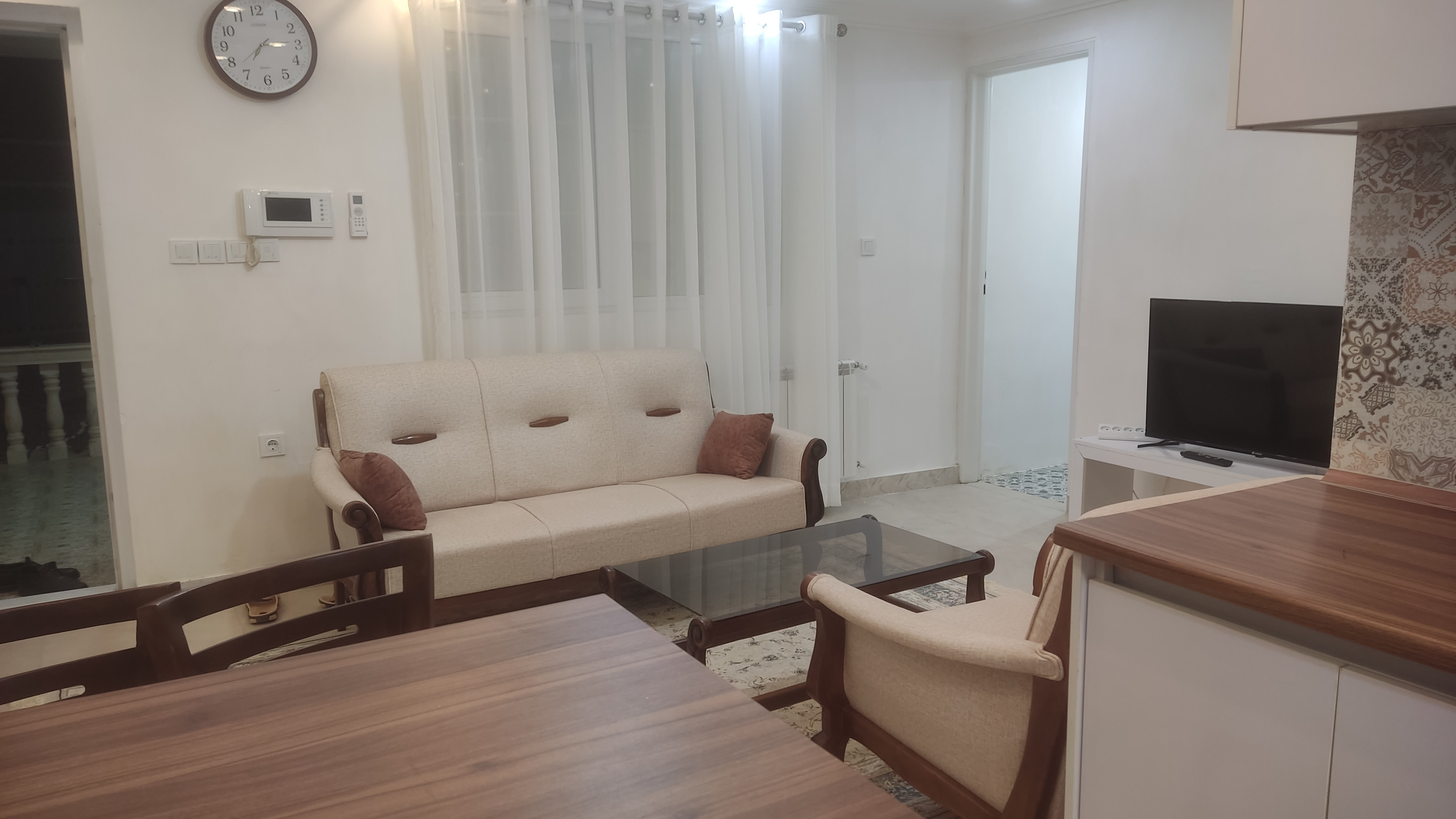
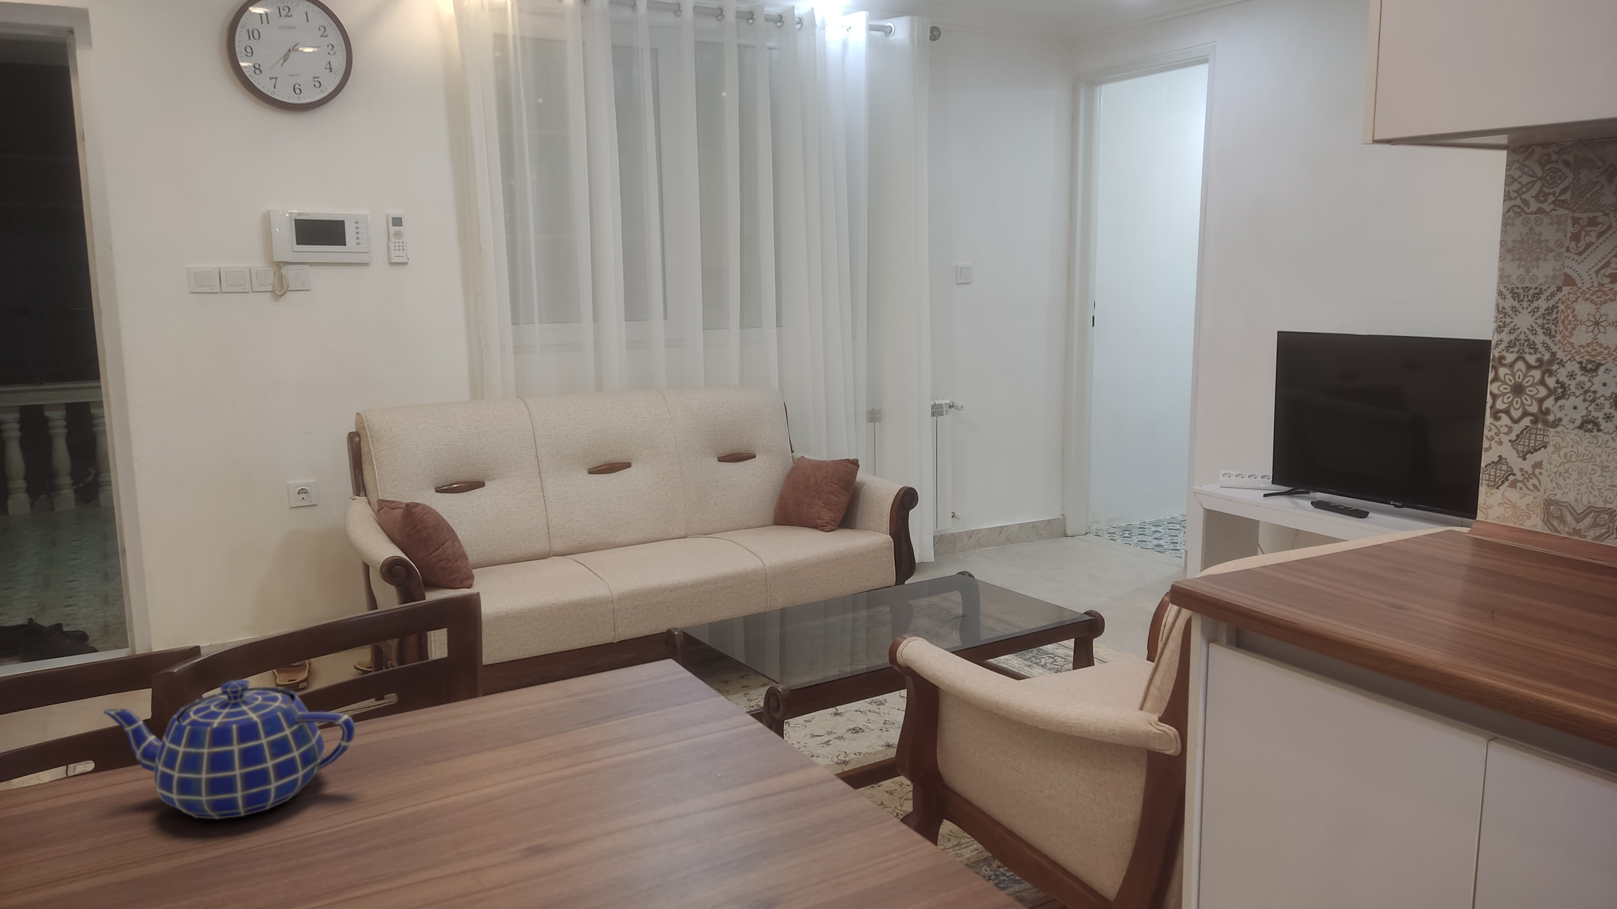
+ teapot [102,679,355,819]
